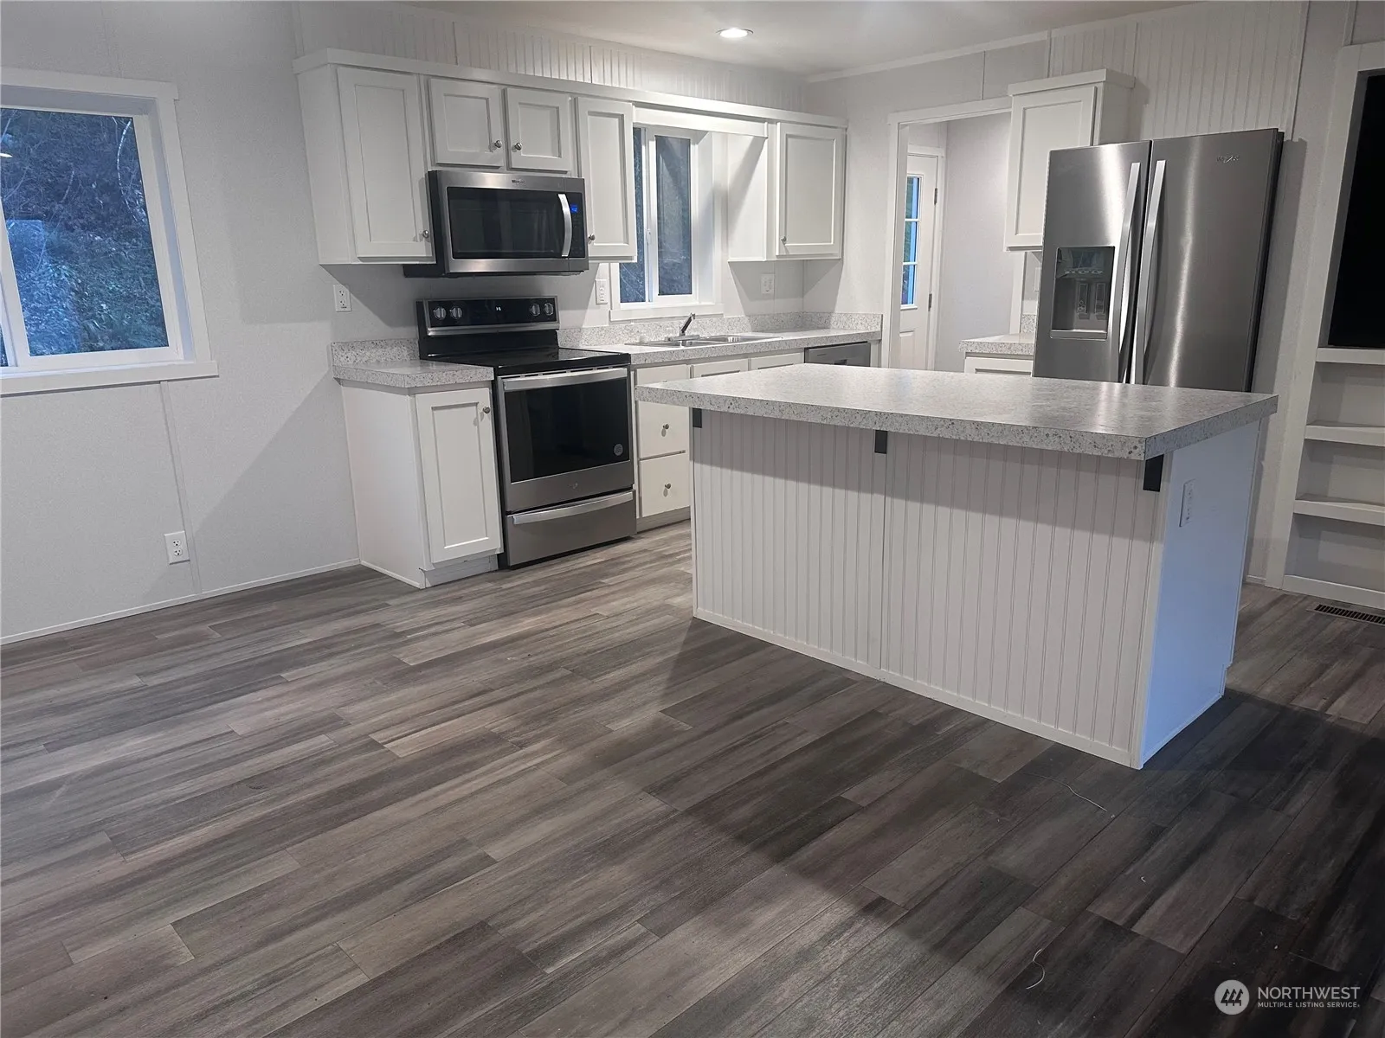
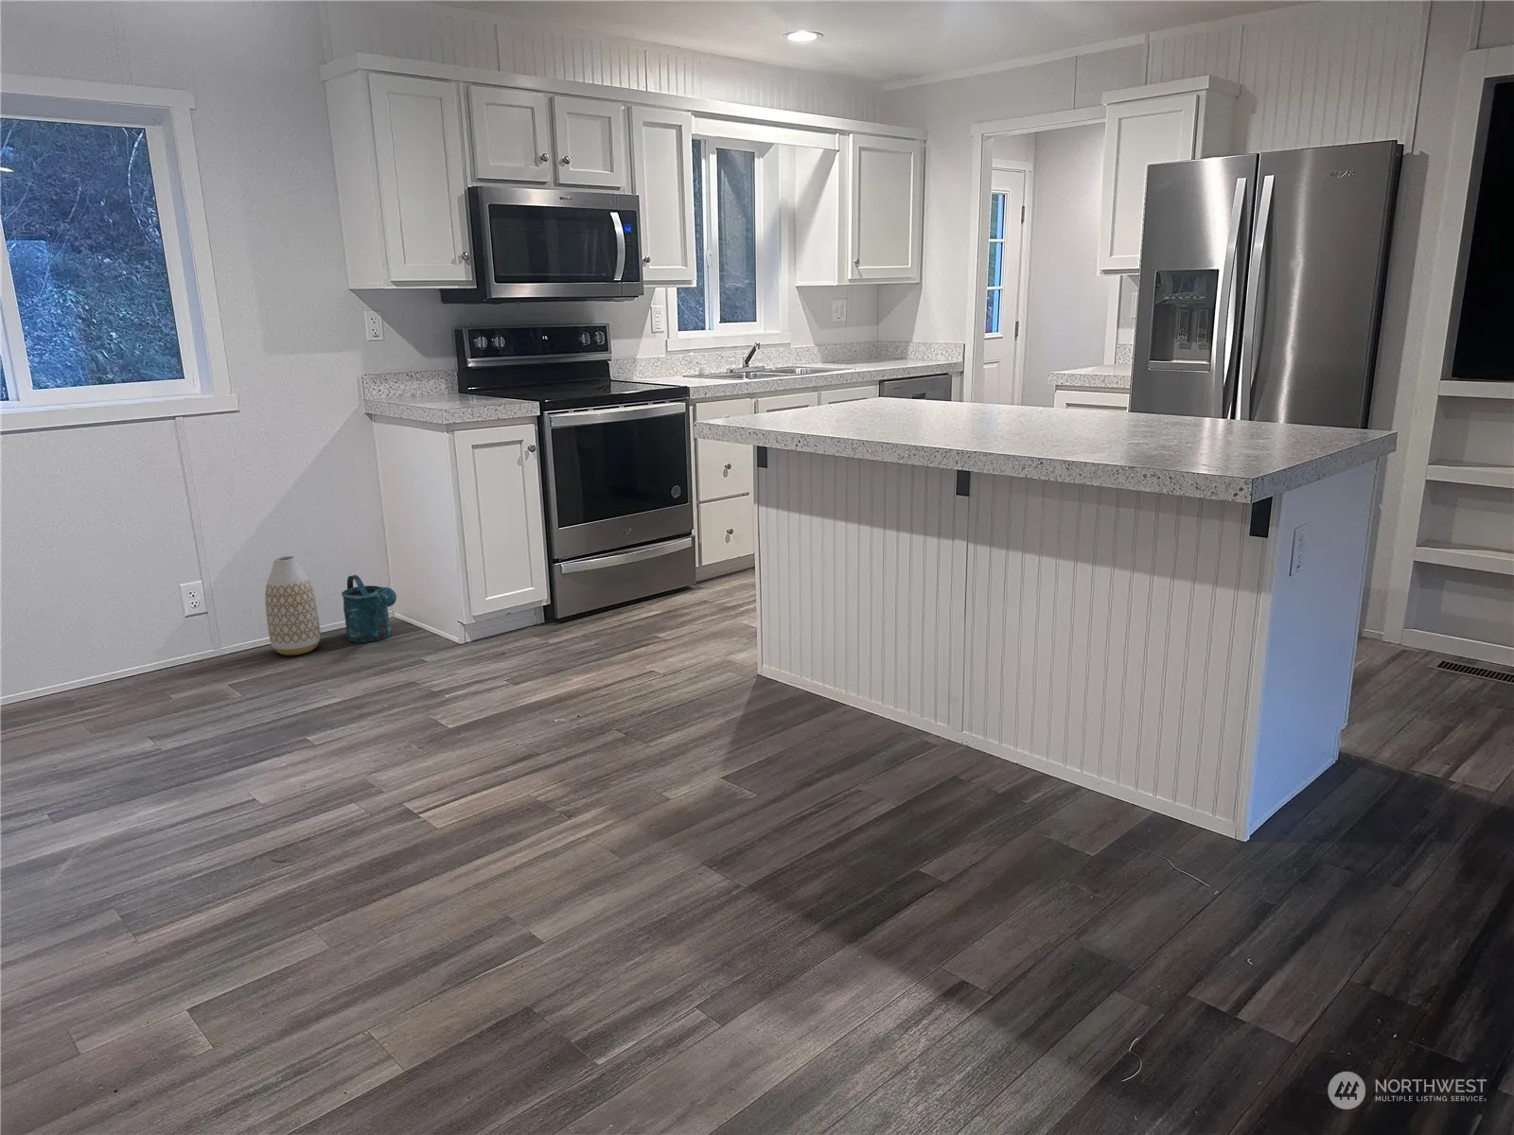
+ vase [263,556,322,657]
+ watering can [341,575,397,643]
